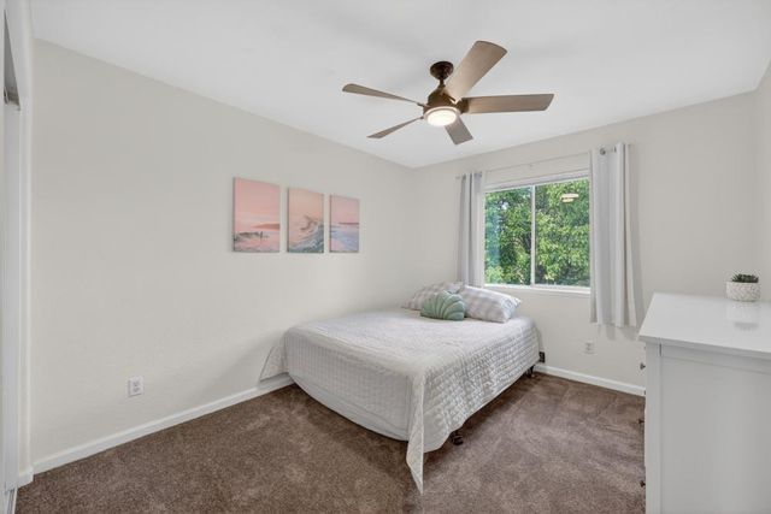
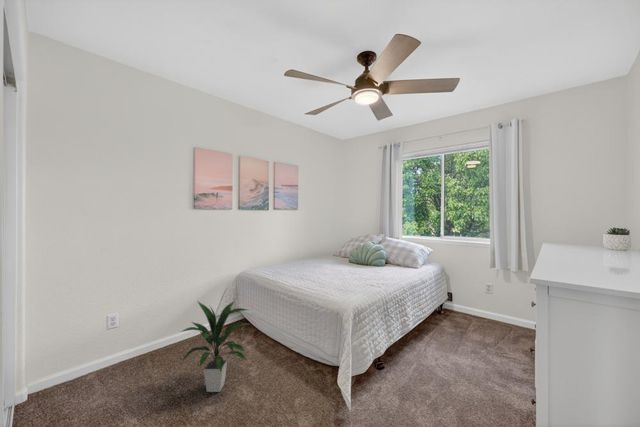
+ indoor plant [179,300,250,393]
